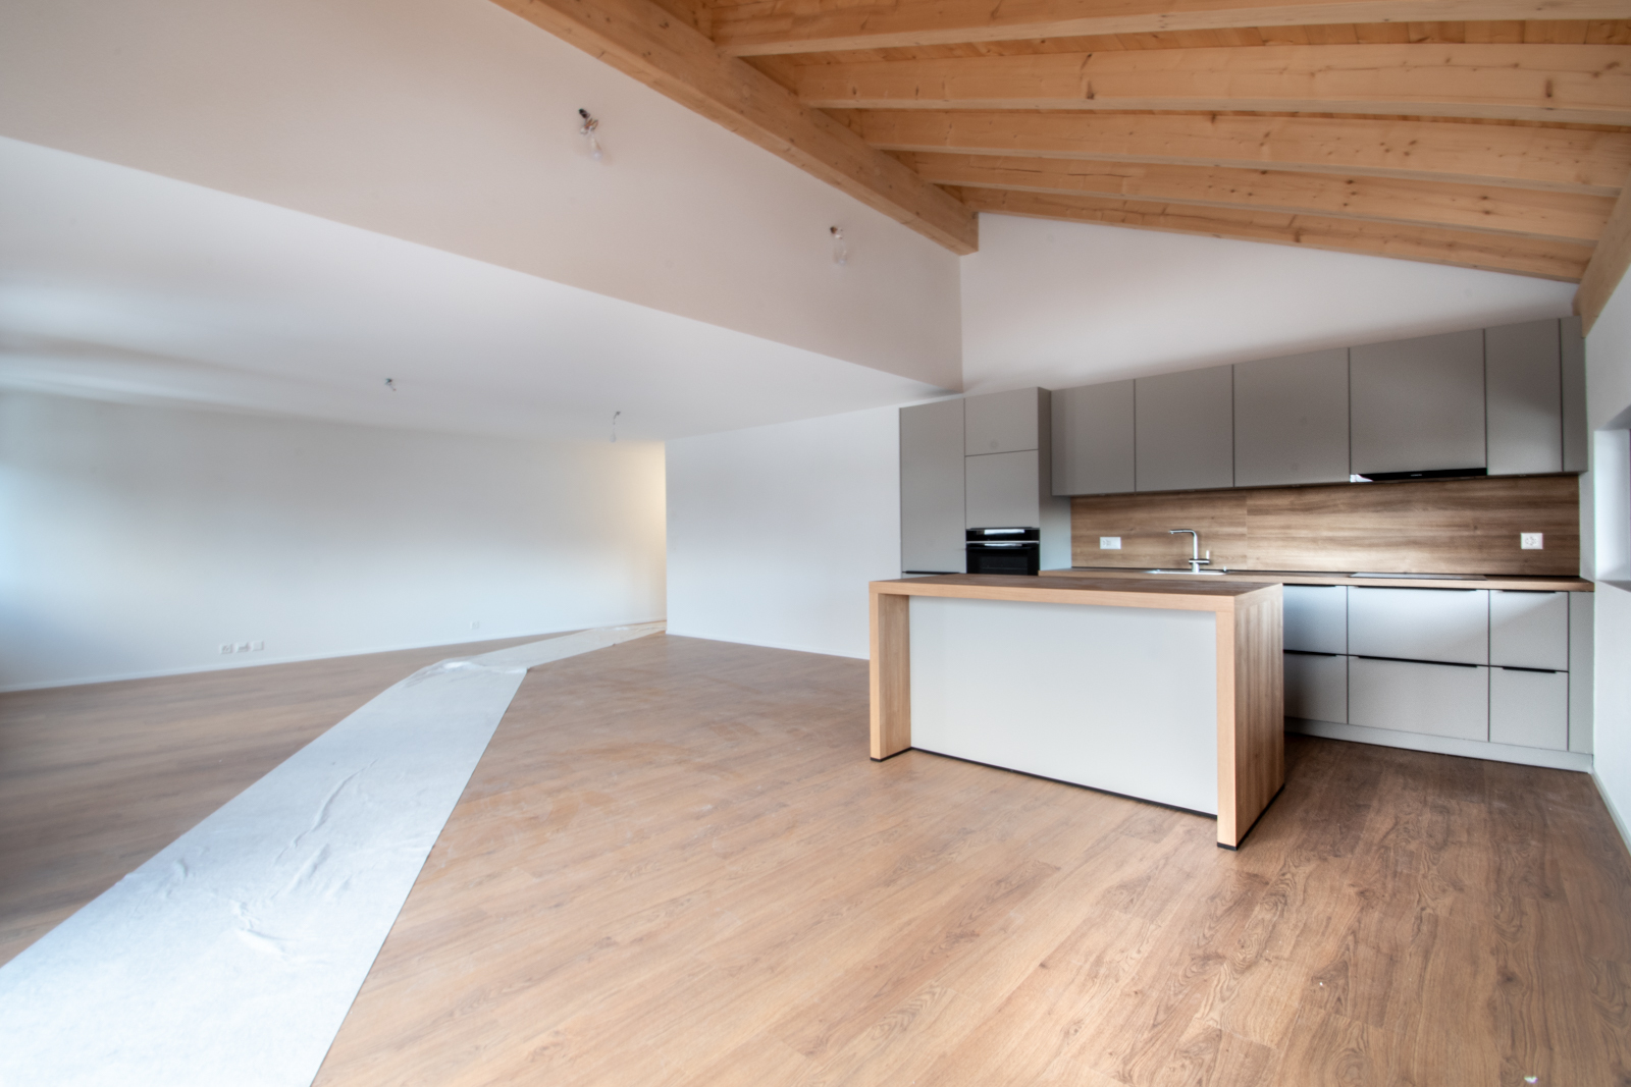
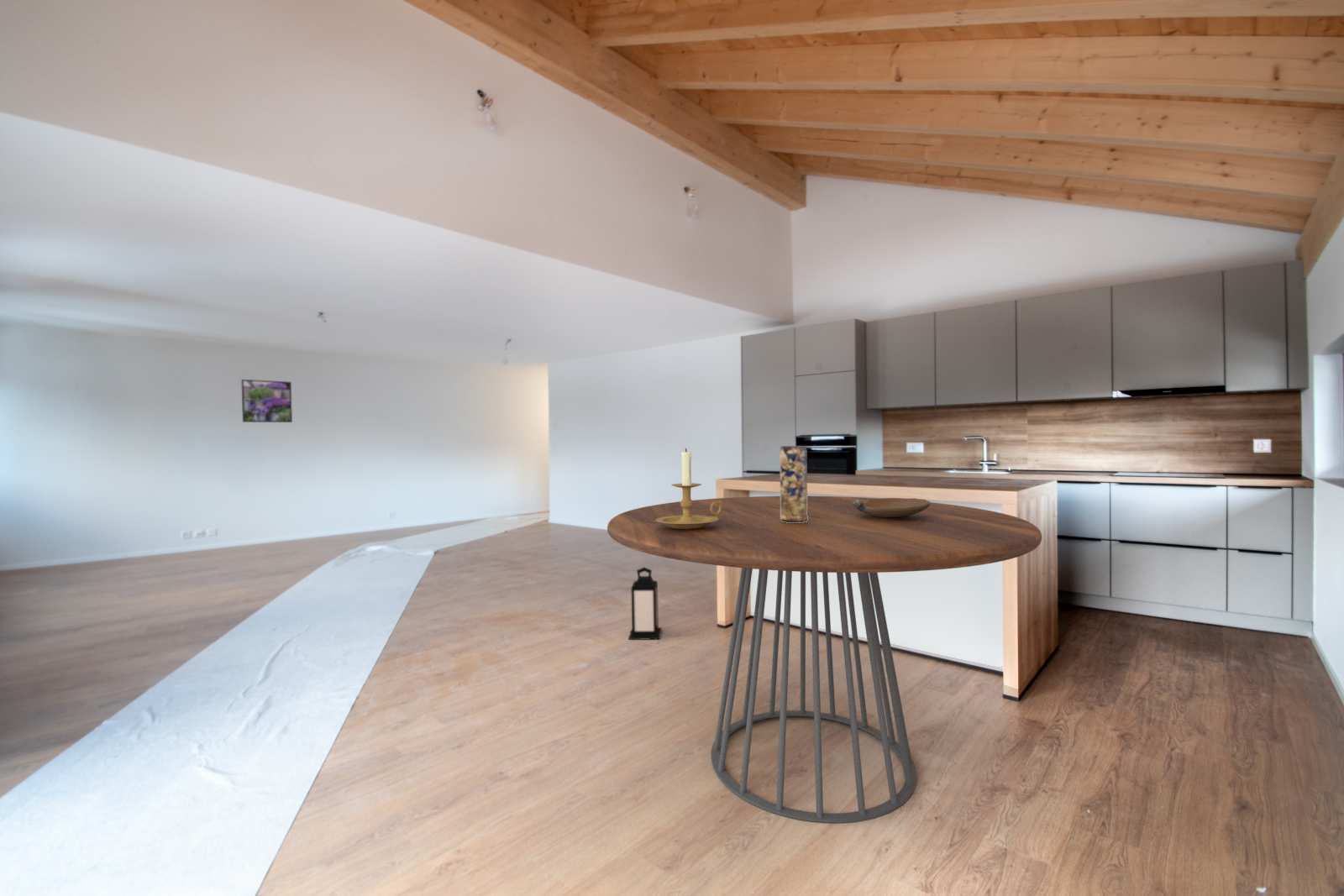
+ candle holder [655,448,722,529]
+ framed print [240,379,293,423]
+ dining table [606,495,1042,824]
+ vase [779,445,808,523]
+ bowl [853,497,931,517]
+ lantern [627,566,663,641]
